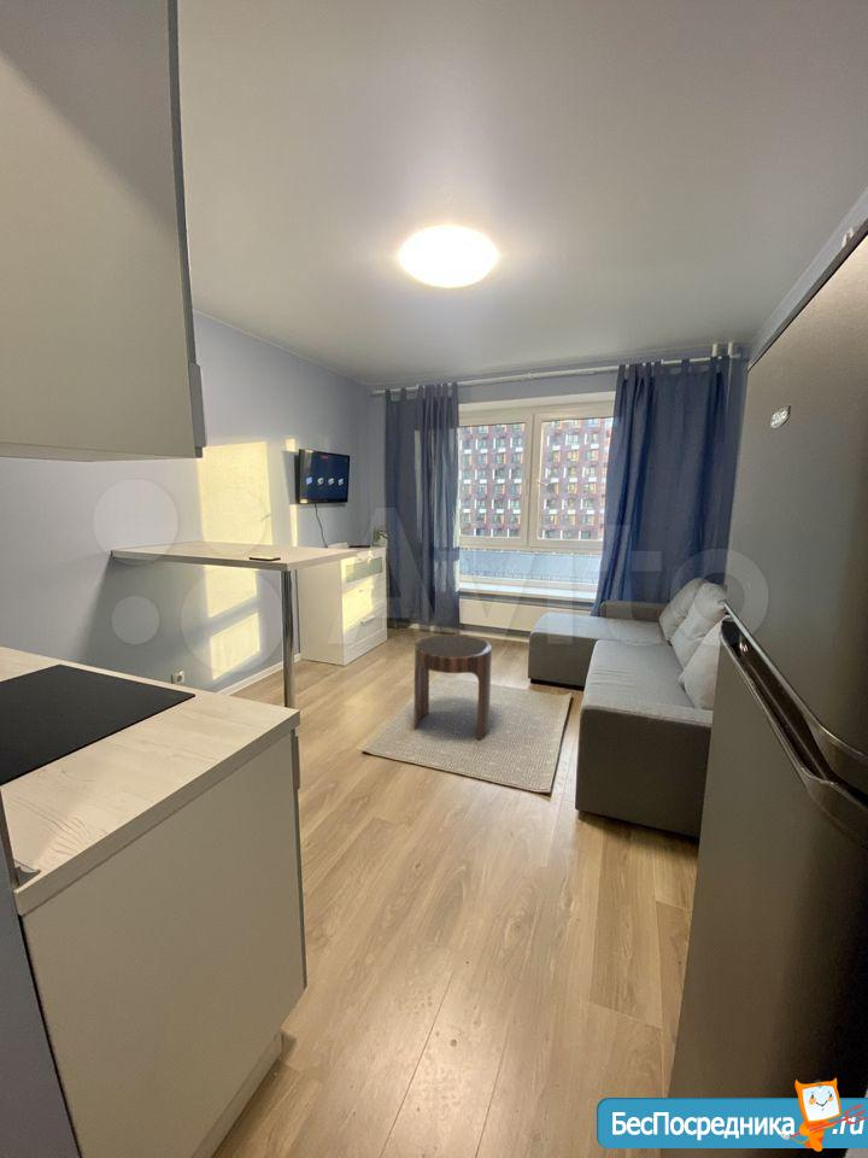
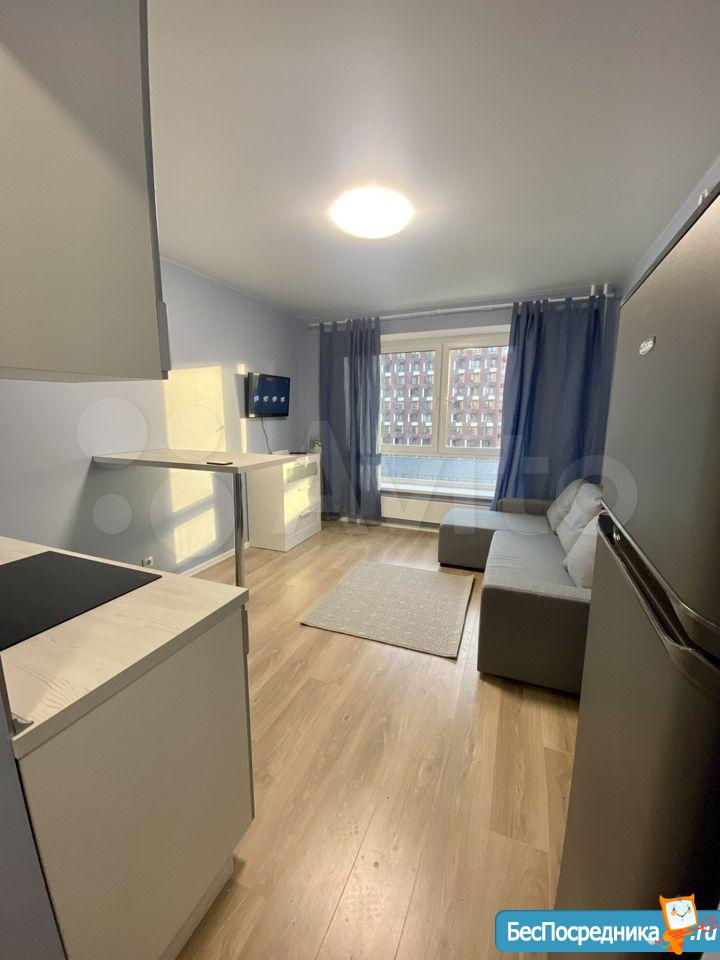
- side table [412,633,493,741]
